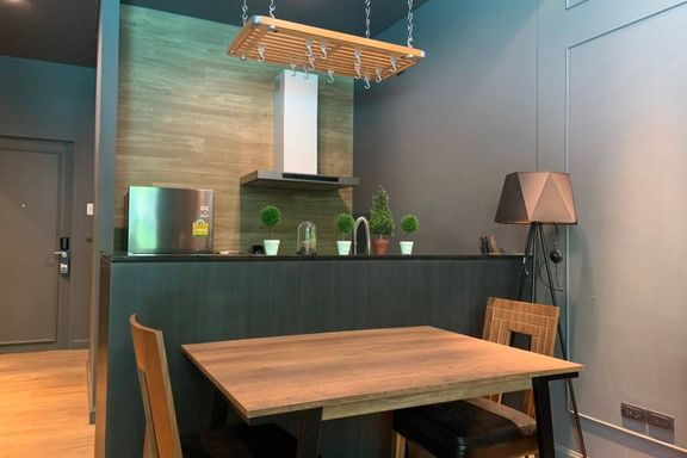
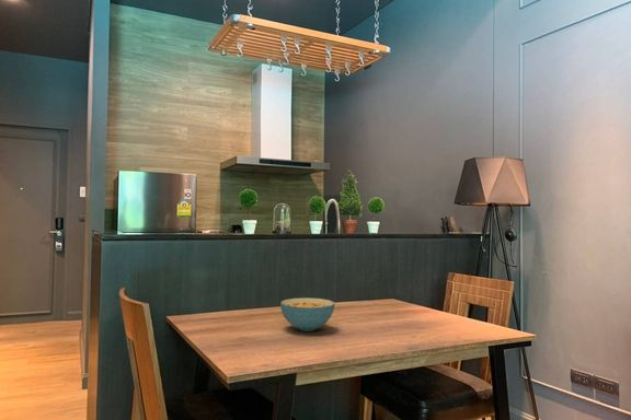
+ cereal bowl [279,296,336,332]
